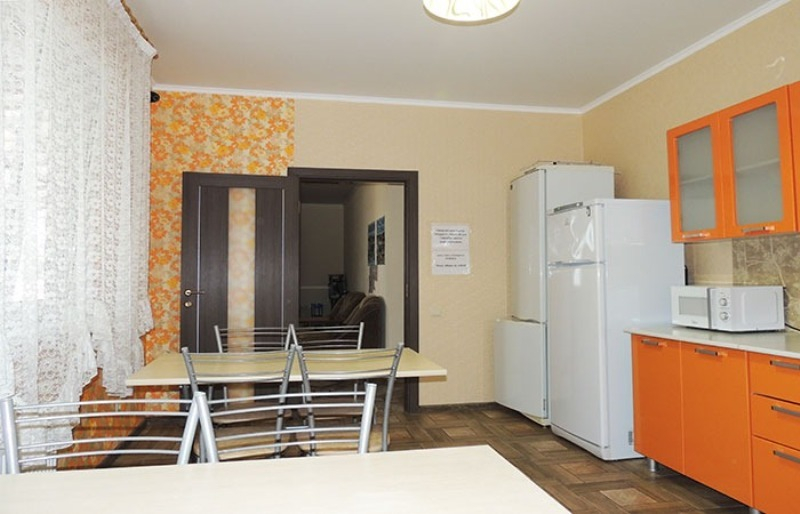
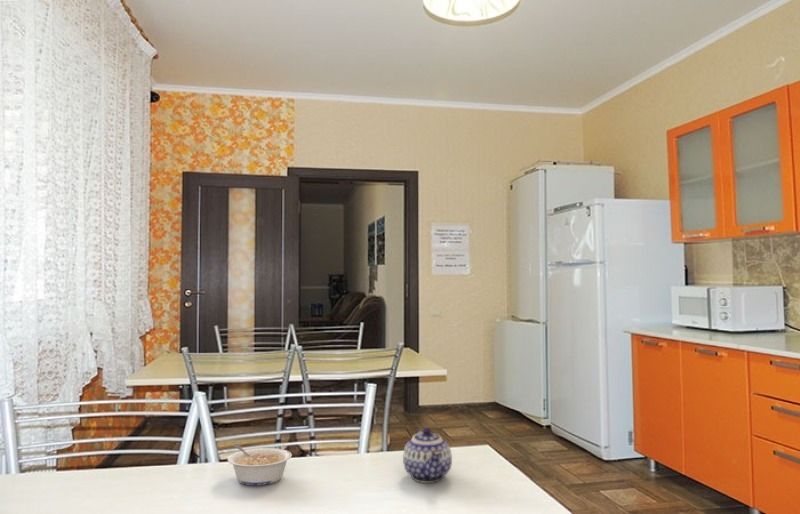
+ teapot [402,427,453,484]
+ legume [227,442,293,486]
